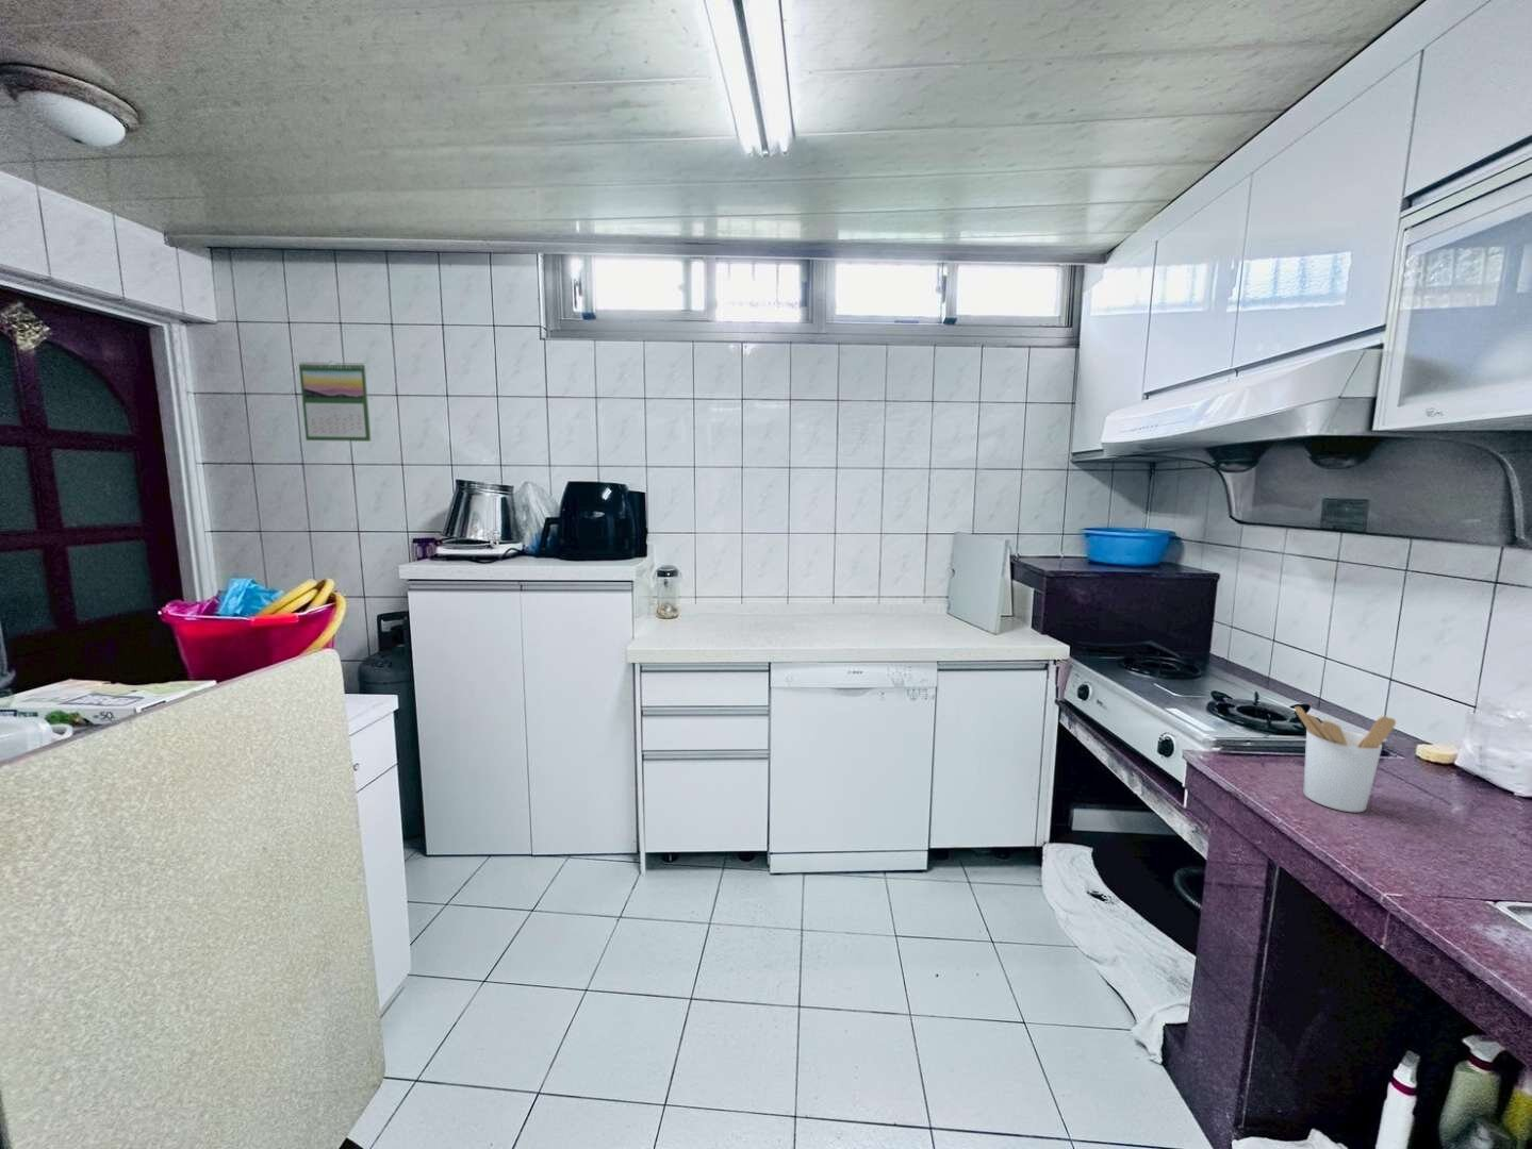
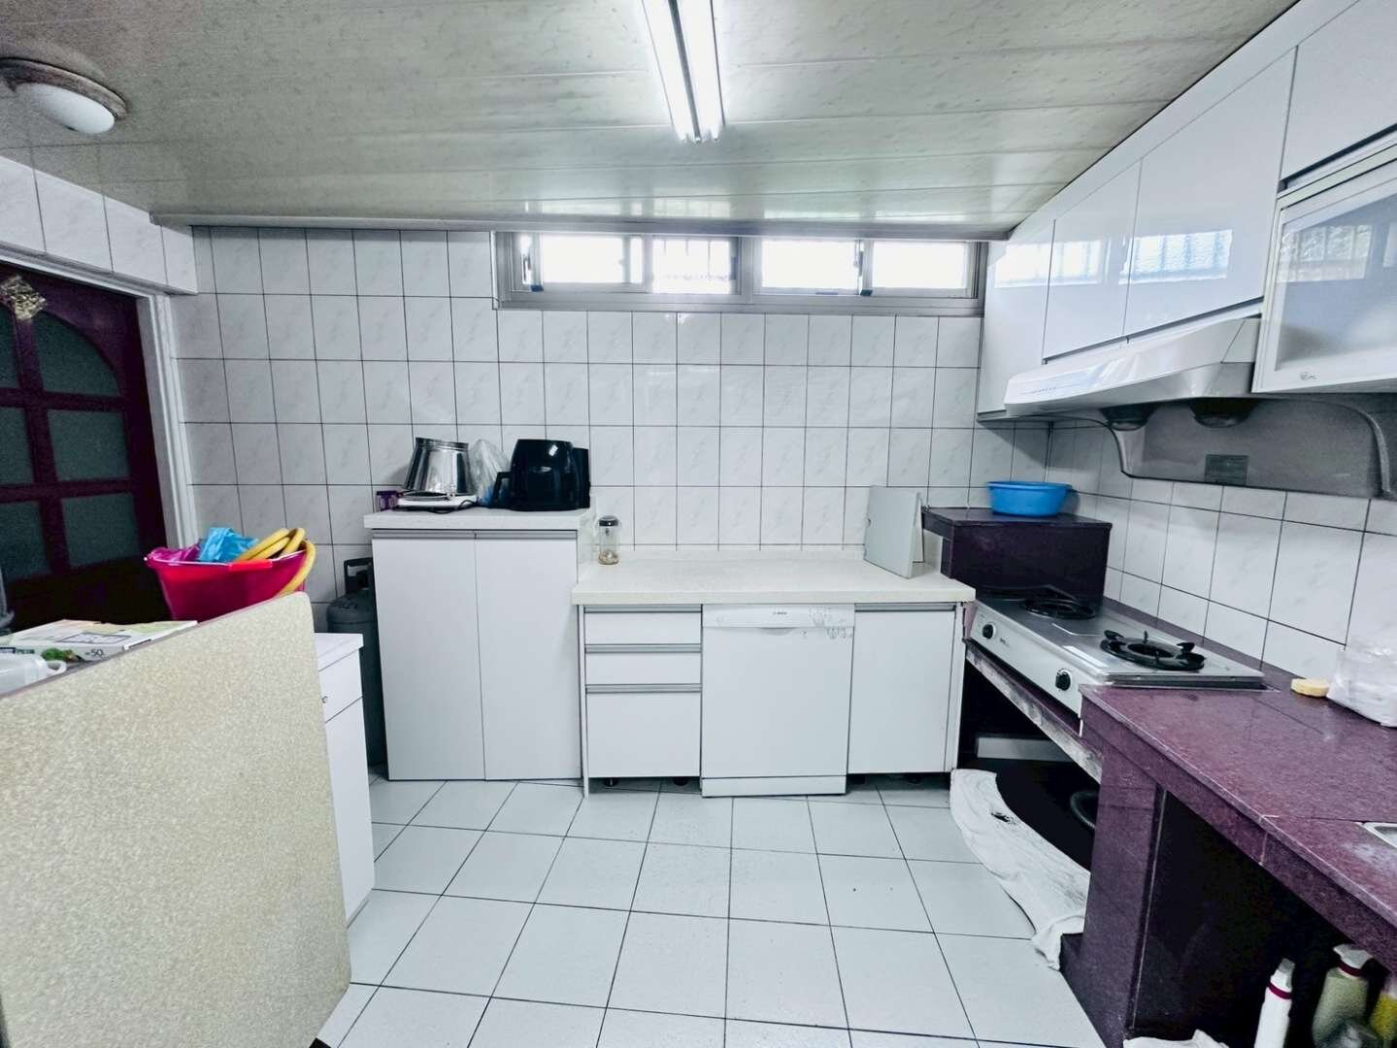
- calendar [298,360,373,443]
- utensil holder [1293,705,1397,812]
